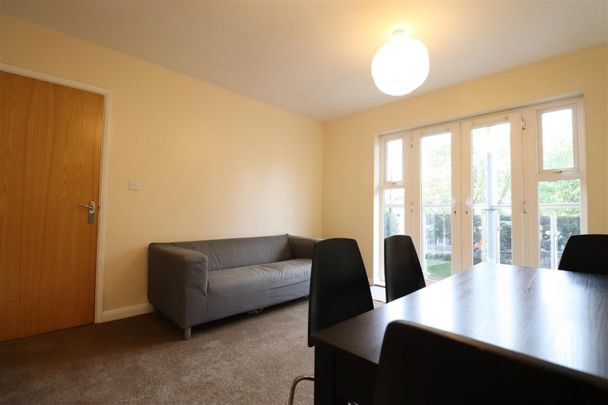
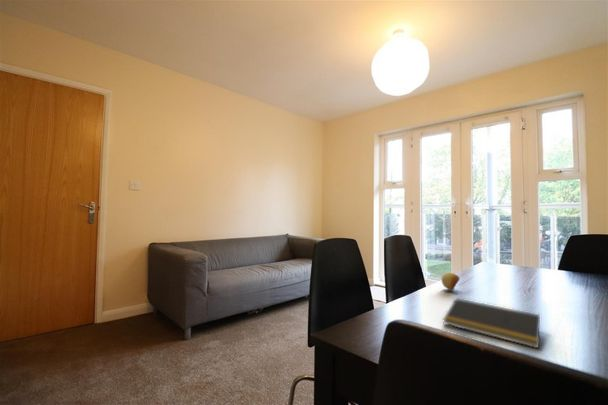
+ fruit [441,271,460,291]
+ notepad [442,297,541,349]
